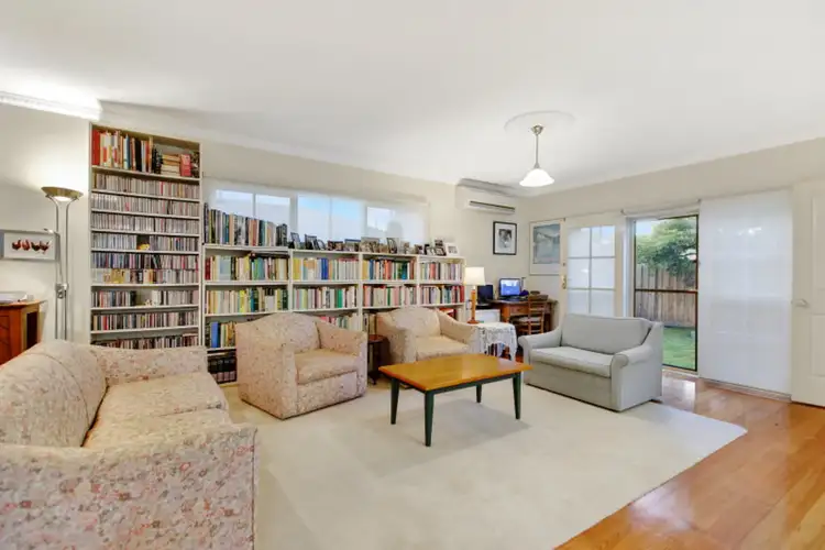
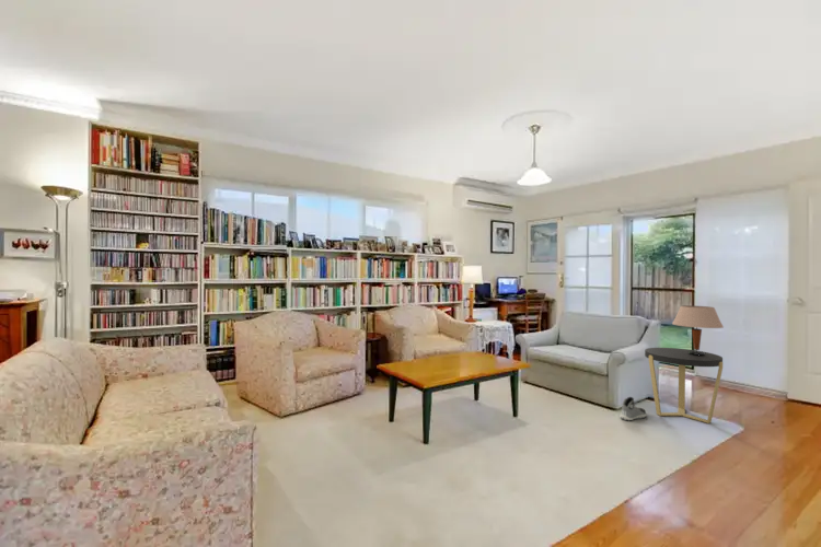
+ side table [644,347,724,424]
+ sneaker [618,396,647,422]
+ table lamp [671,304,725,356]
